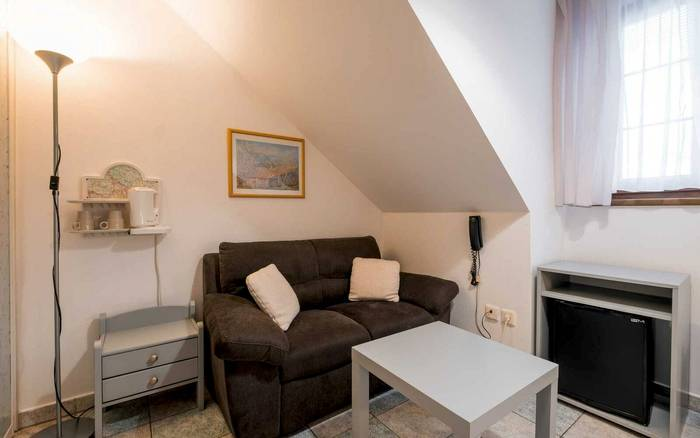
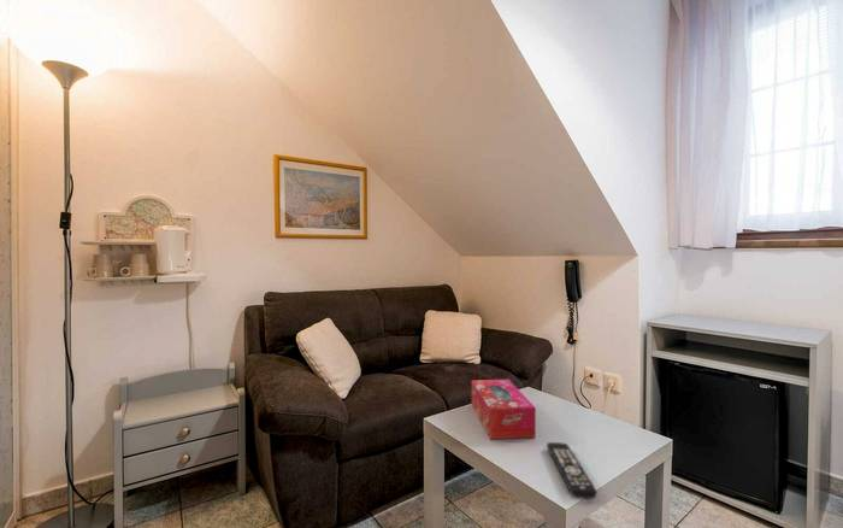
+ remote control [546,441,599,500]
+ tissue box [471,379,537,440]
